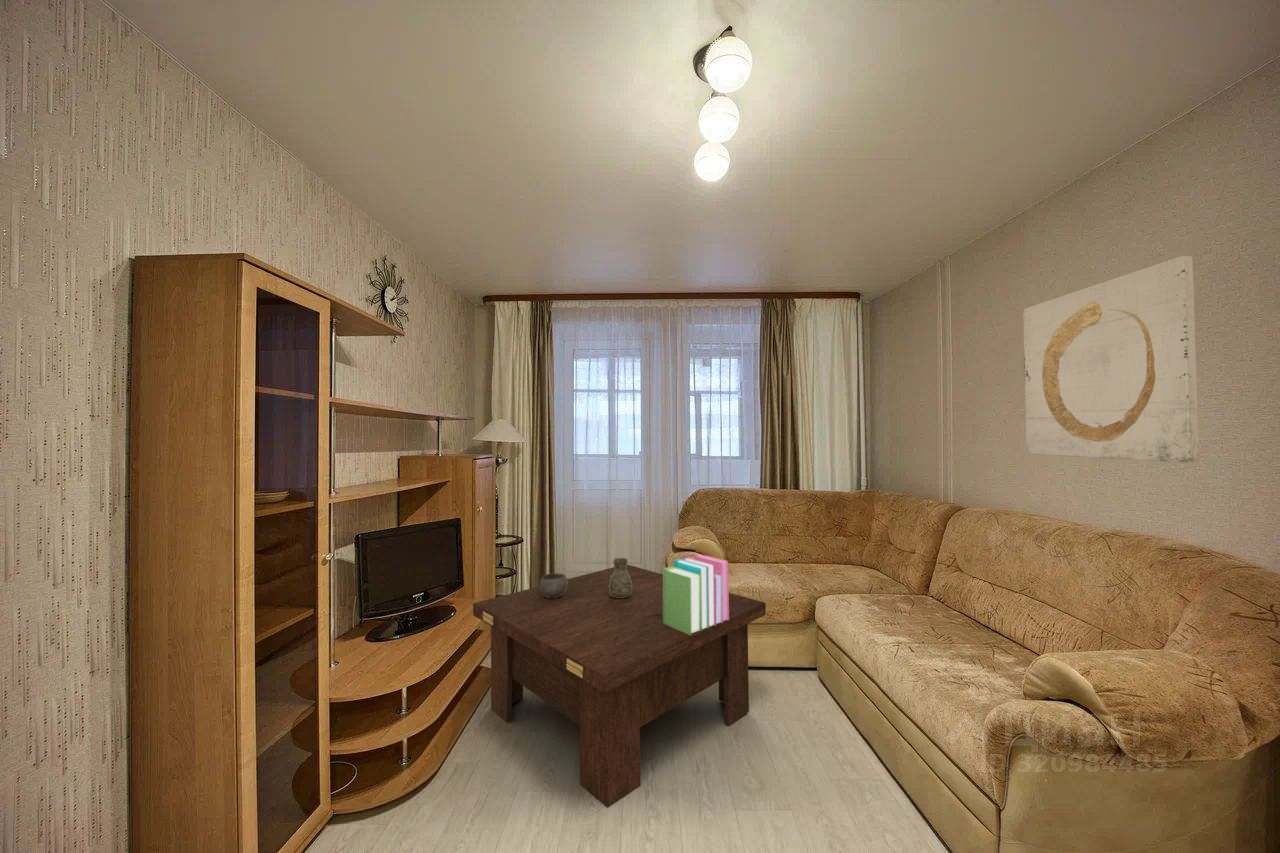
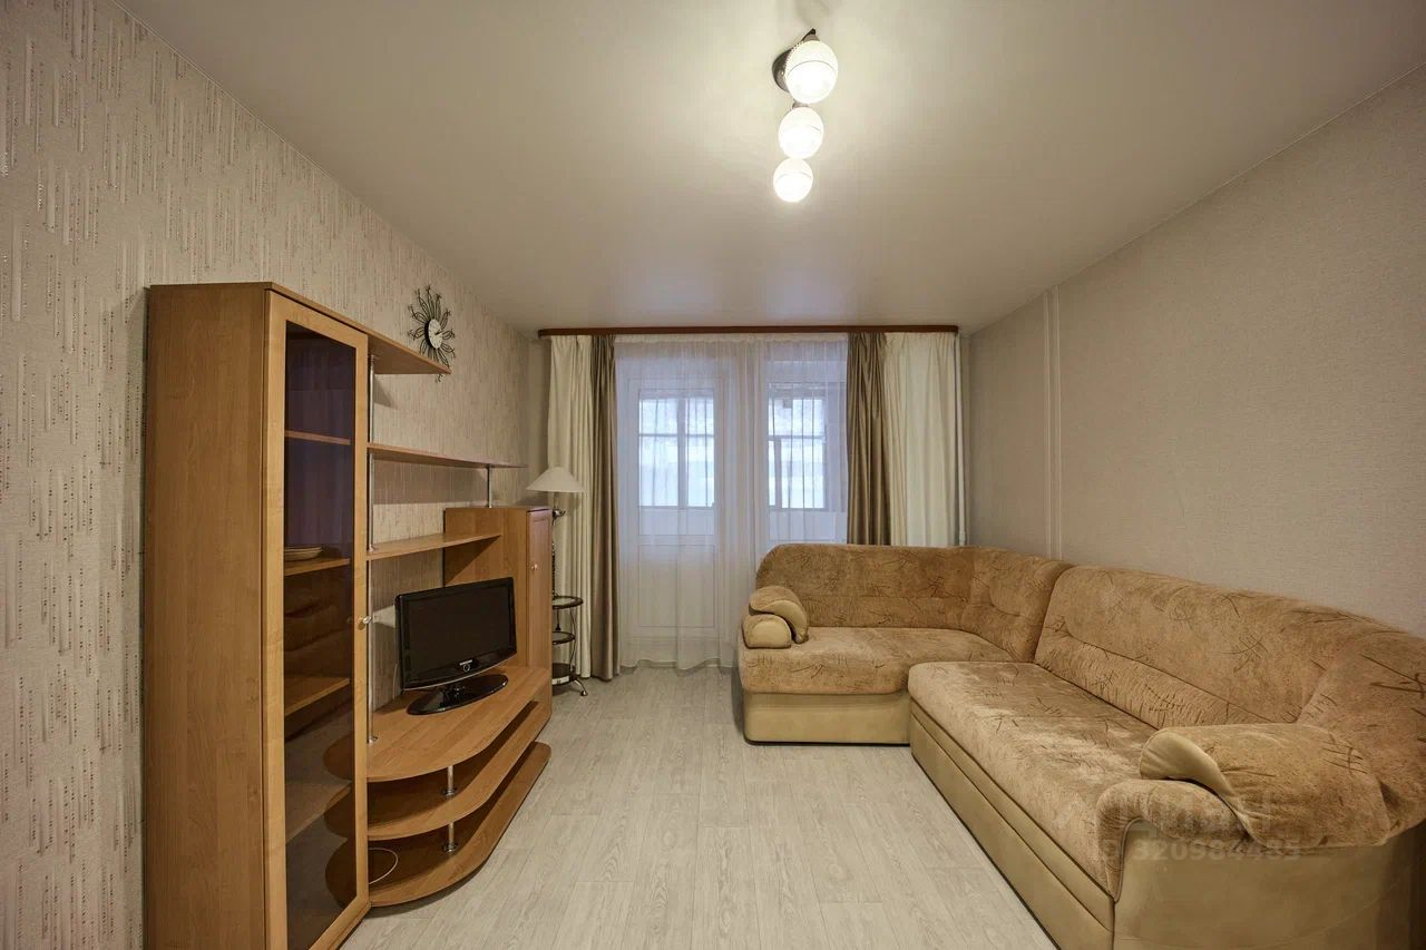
- ceramic bowl [539,572,568,598]
- coffee table [472,563,767,809]
- decorative vase [609,557,632,598]
- wall art [1022,255,1200,463]
- books [662,553,729,635]
